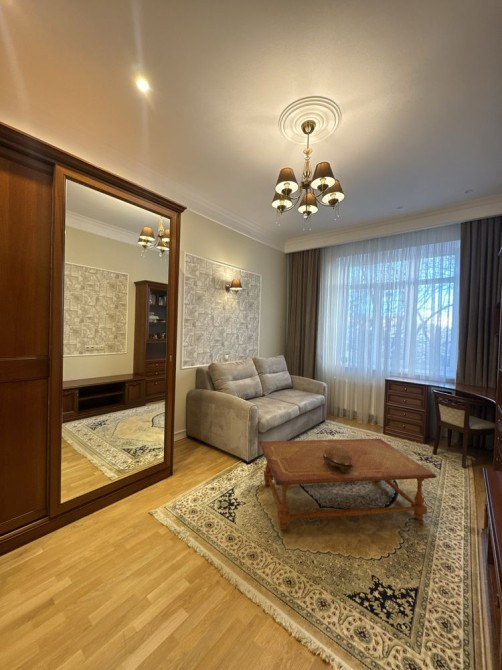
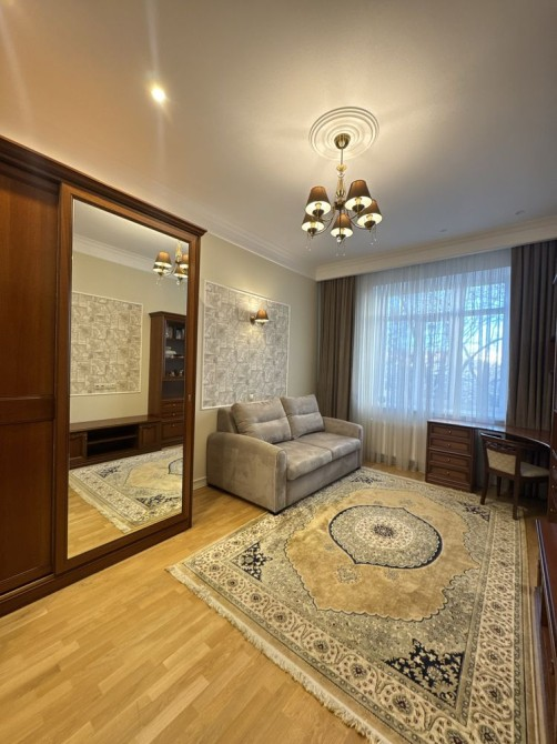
- coffee table [259,438,437,531]
- decorative bowl [323,445,353,474]
